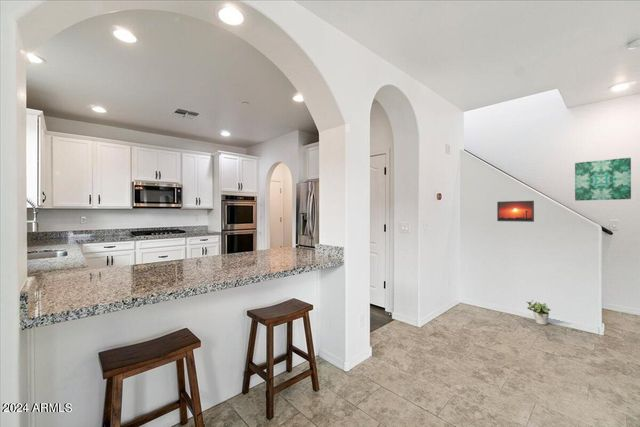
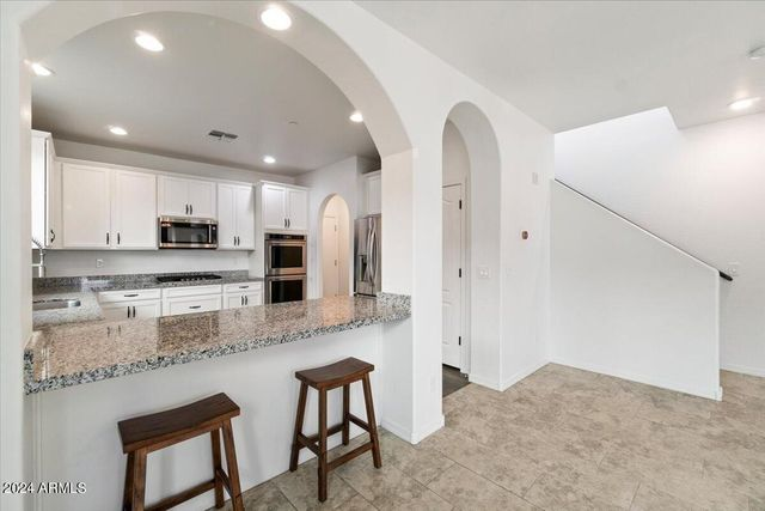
- potted plant [526,299,552,326]
- wall art [574,157,632,202]
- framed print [496,200,535,223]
